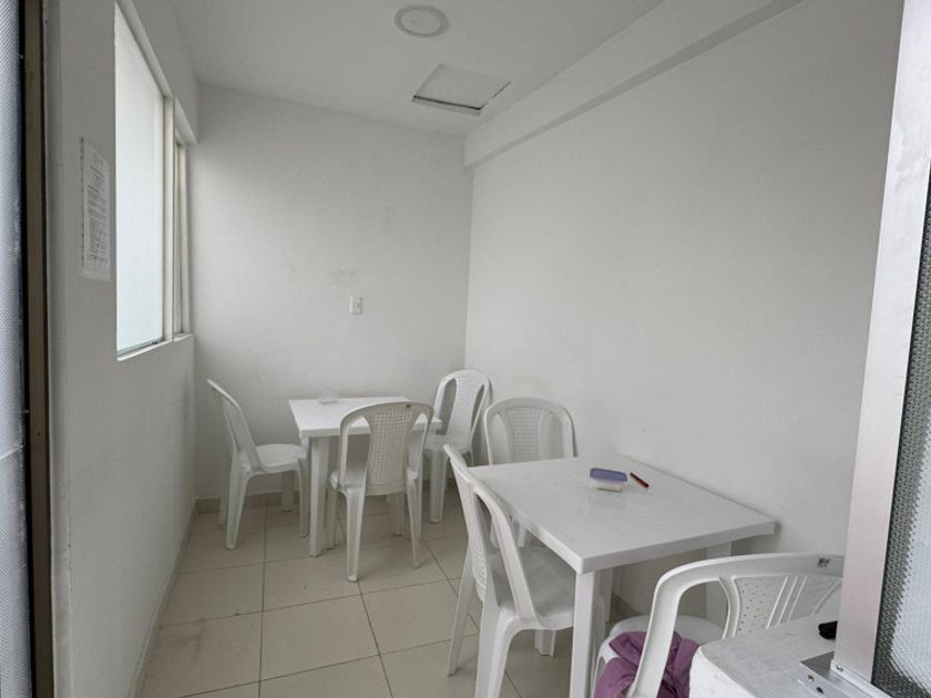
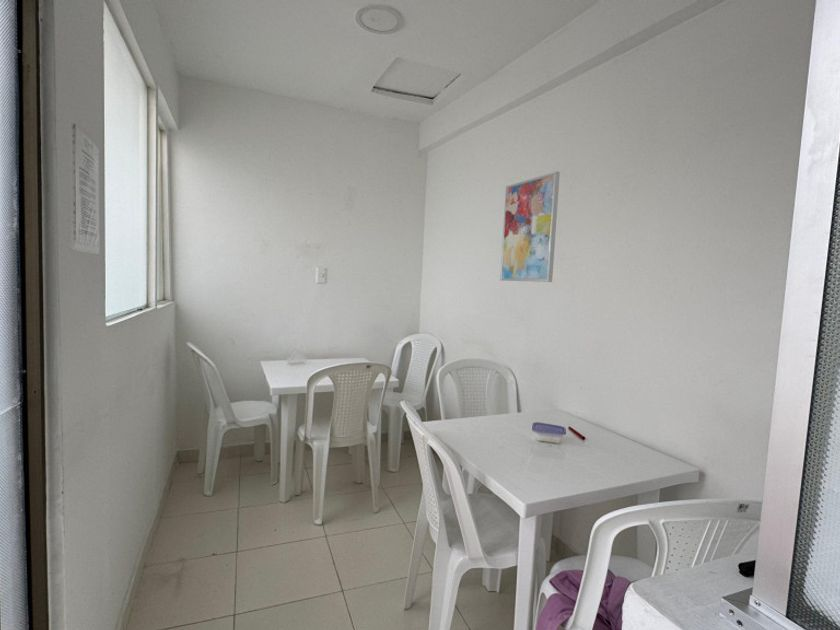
+ wall art [499,170,561,283]
